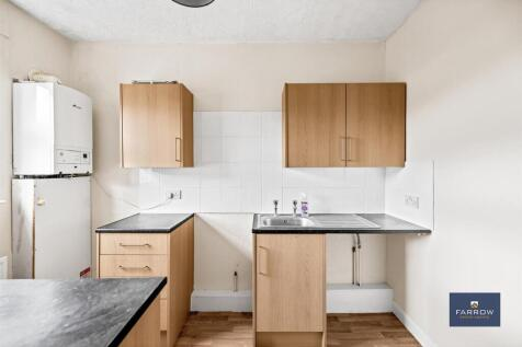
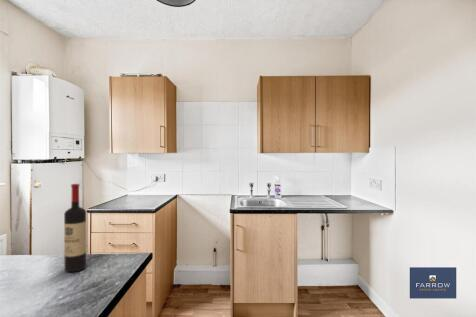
+ wine bottle [63,183,87,273]
